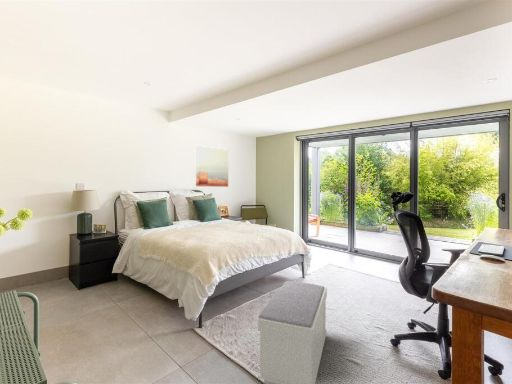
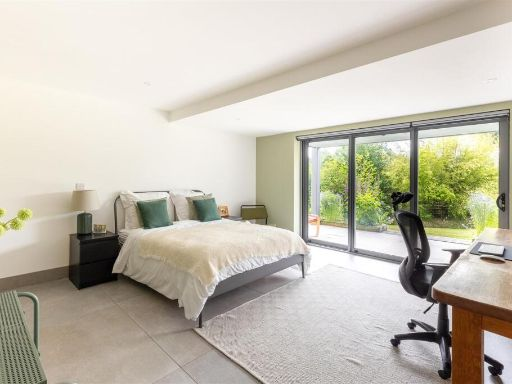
- bench [257,280,328,384]
- wall art [195,145,229,188]
